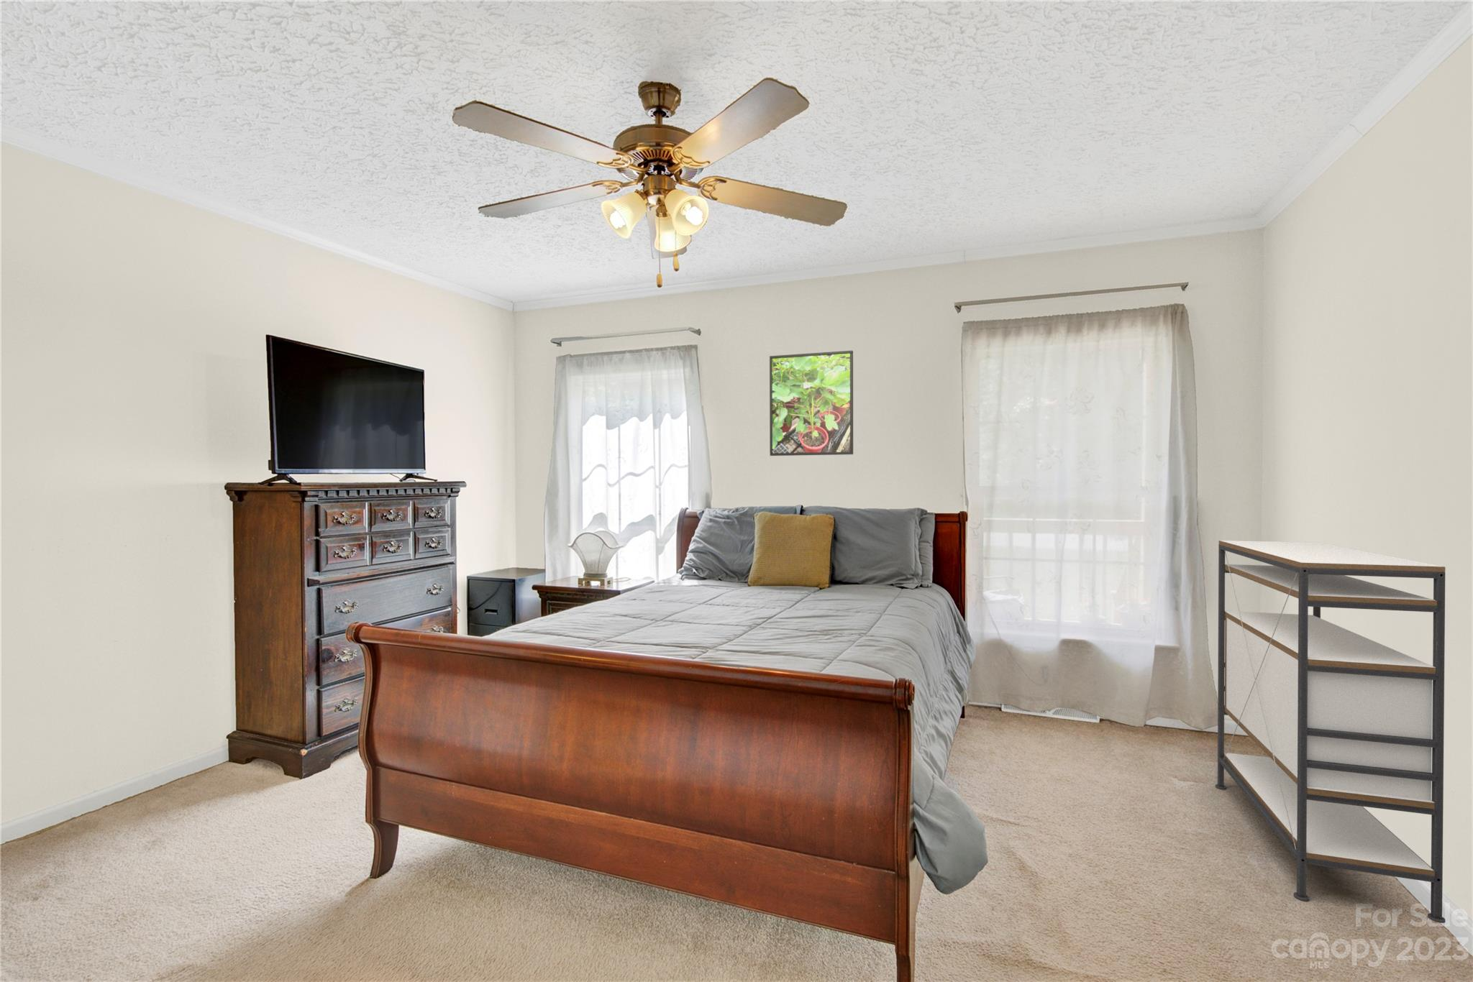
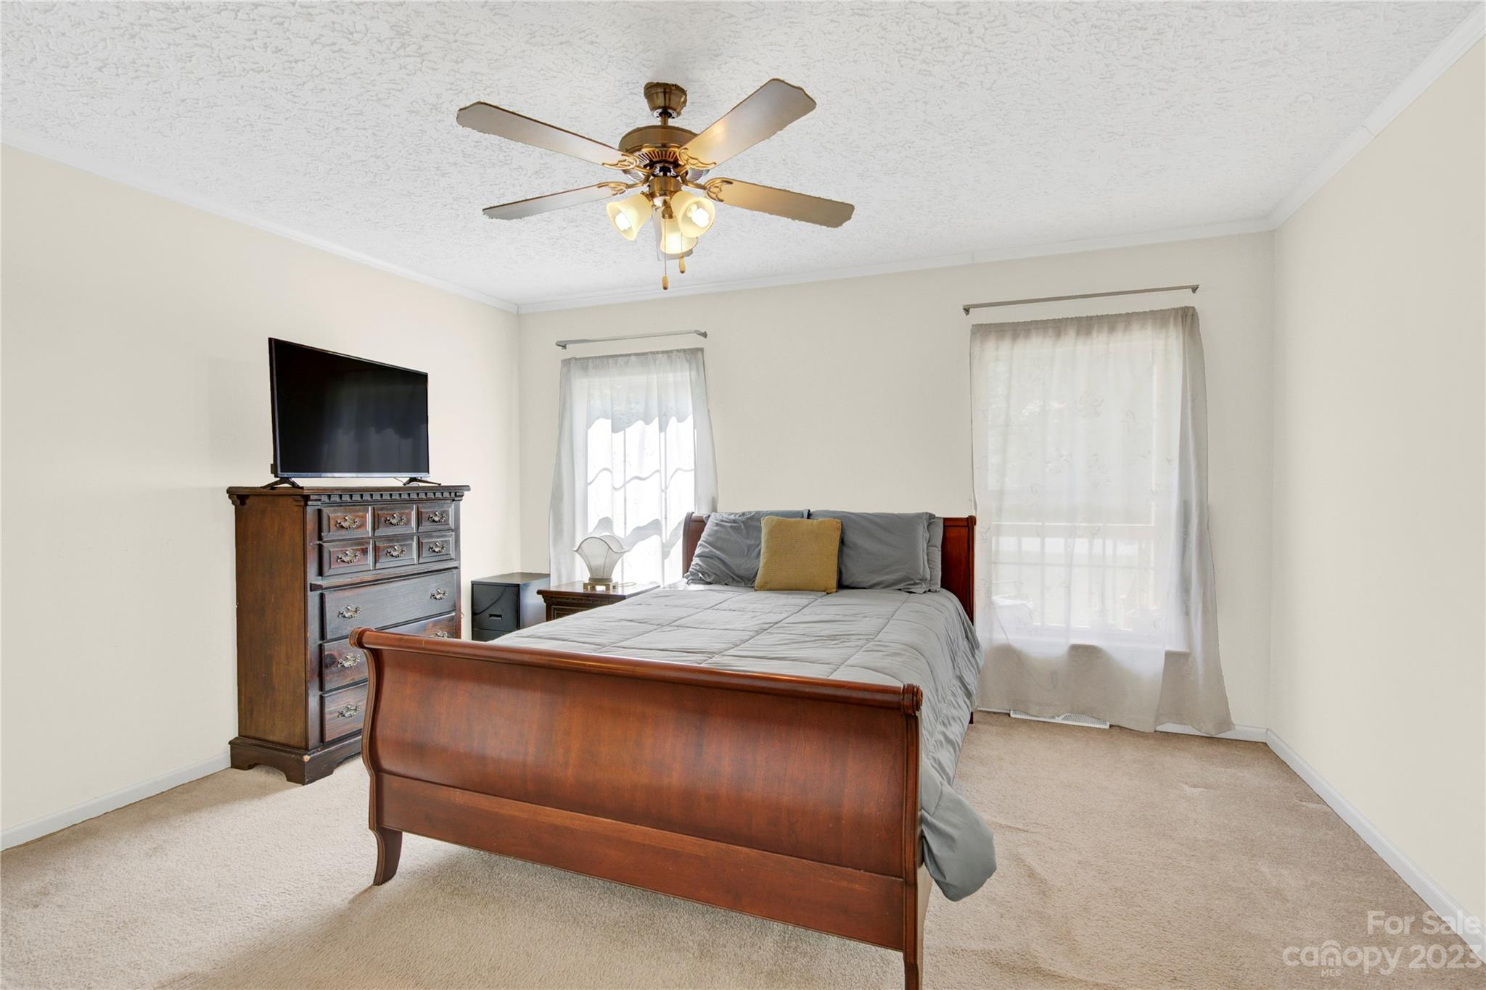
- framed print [769,350,854,457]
- shelving unit [1214,540,1447,924]
